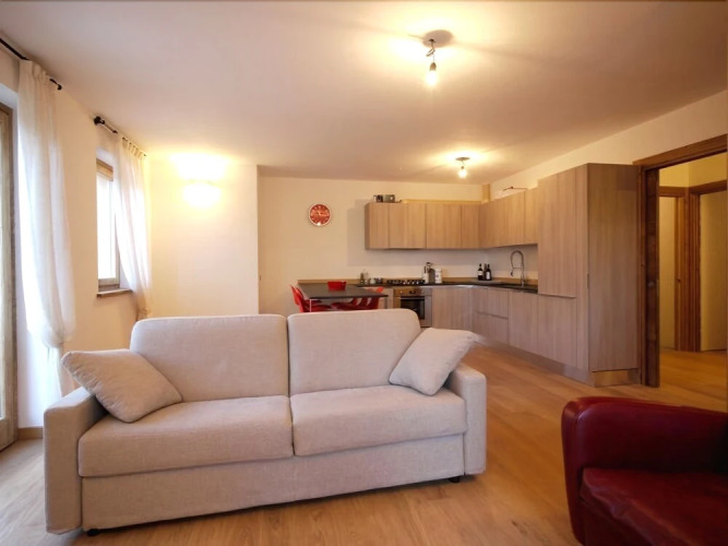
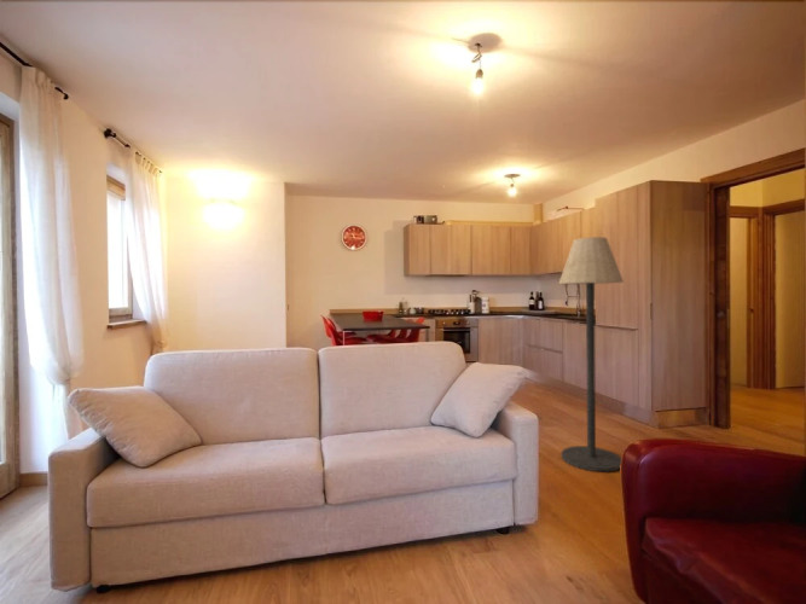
+ floor lamp [558,236,625,474]
